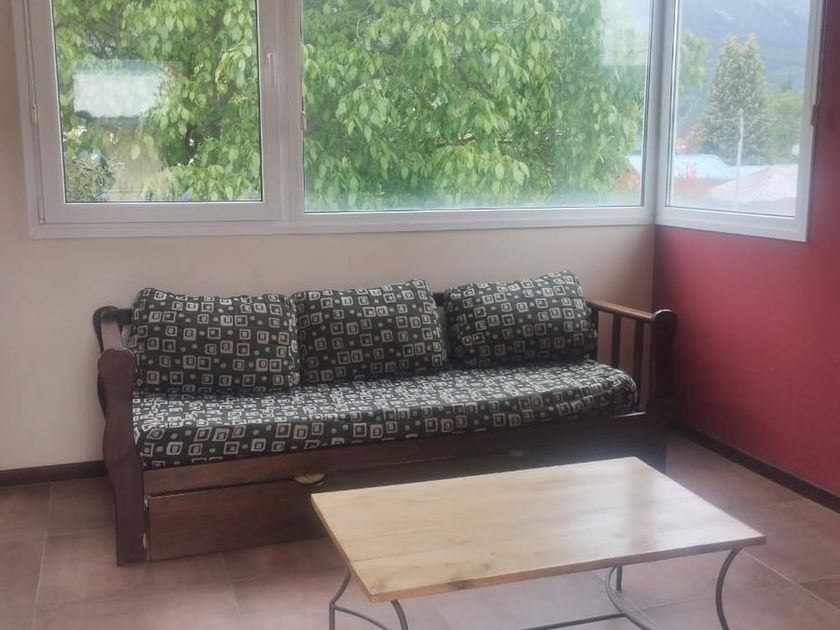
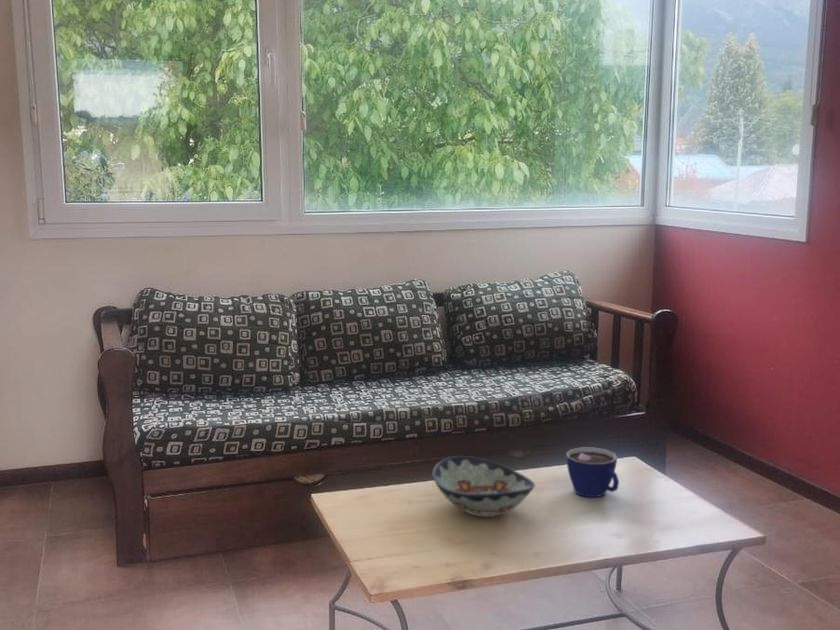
+ decorative bowl [431,455,536,518]
+ cup [565,447,620,498]
